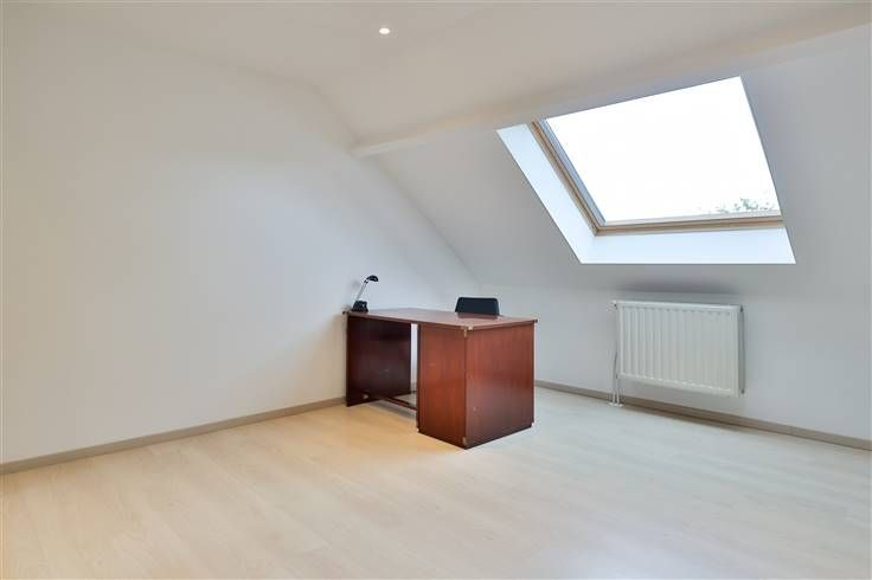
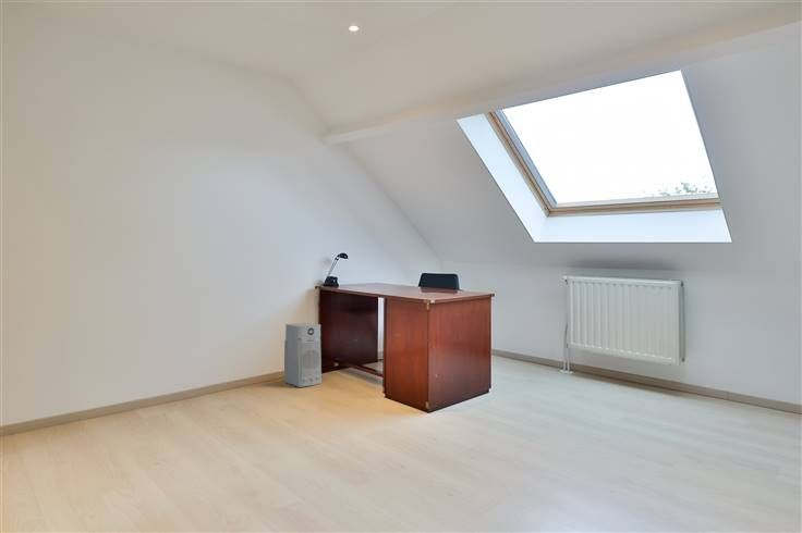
+ air purifier [283,322,323,388]
